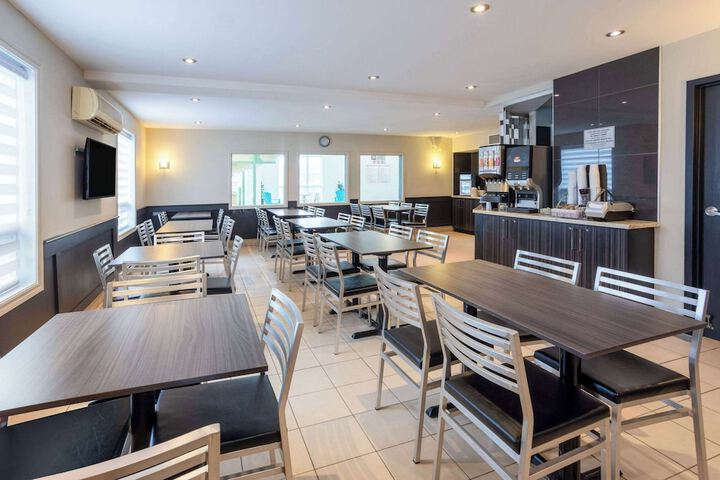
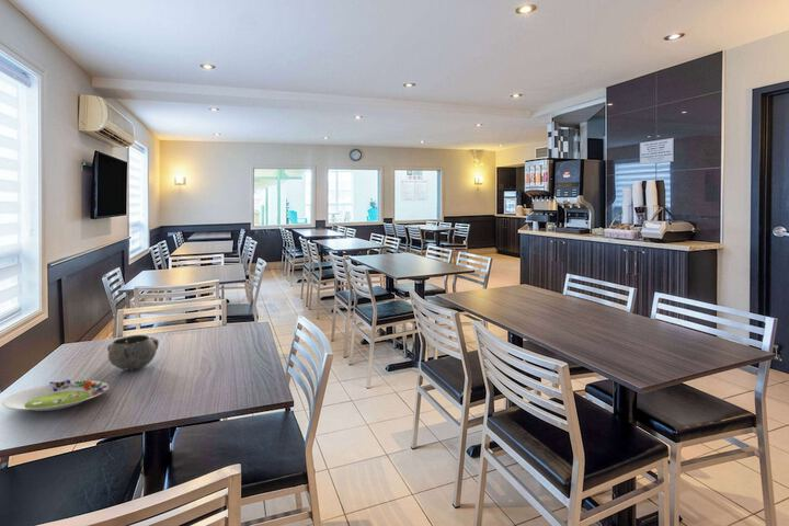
+ decorative bowl [106,334,160,370]
+ salad plate [1,378,110,412]
